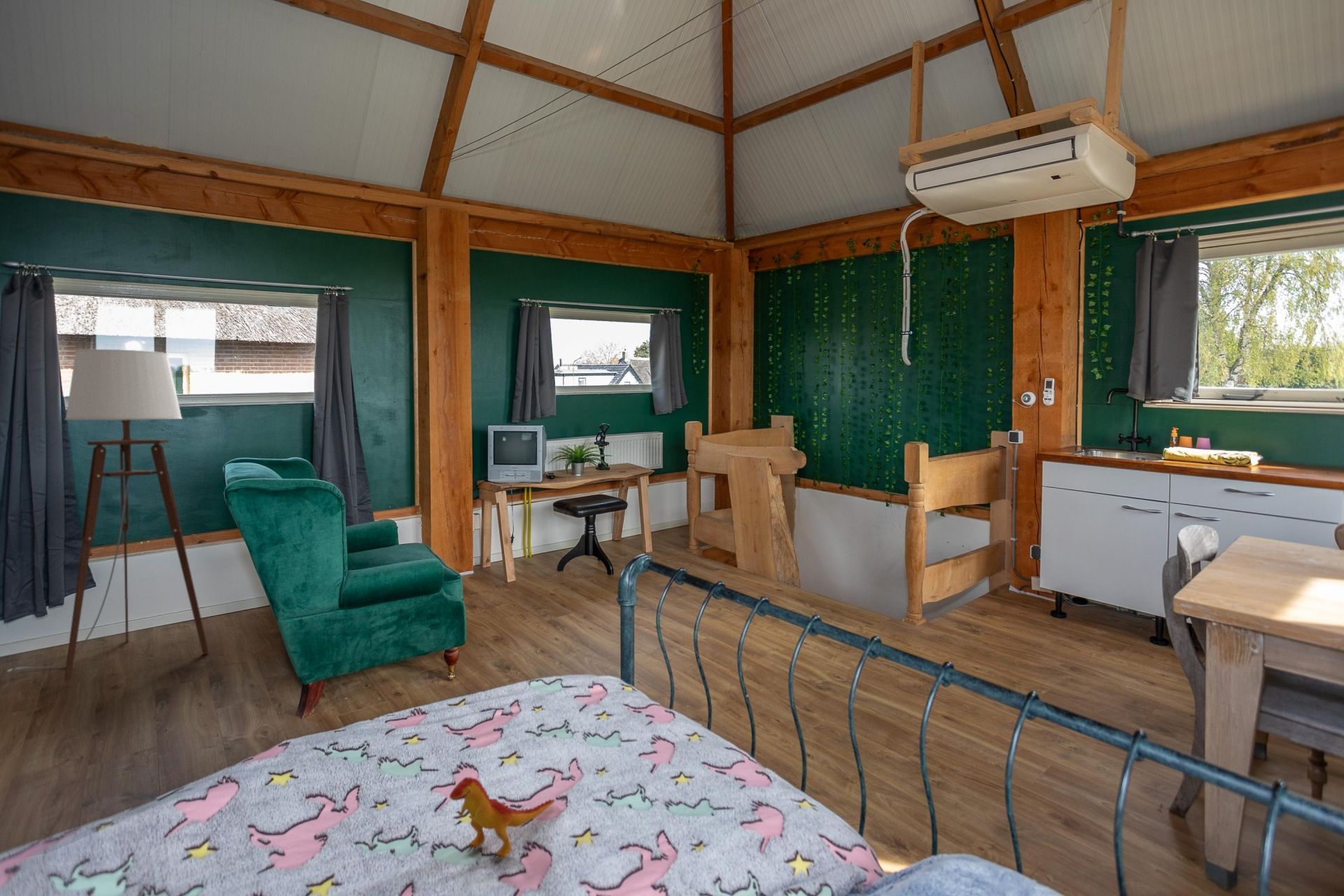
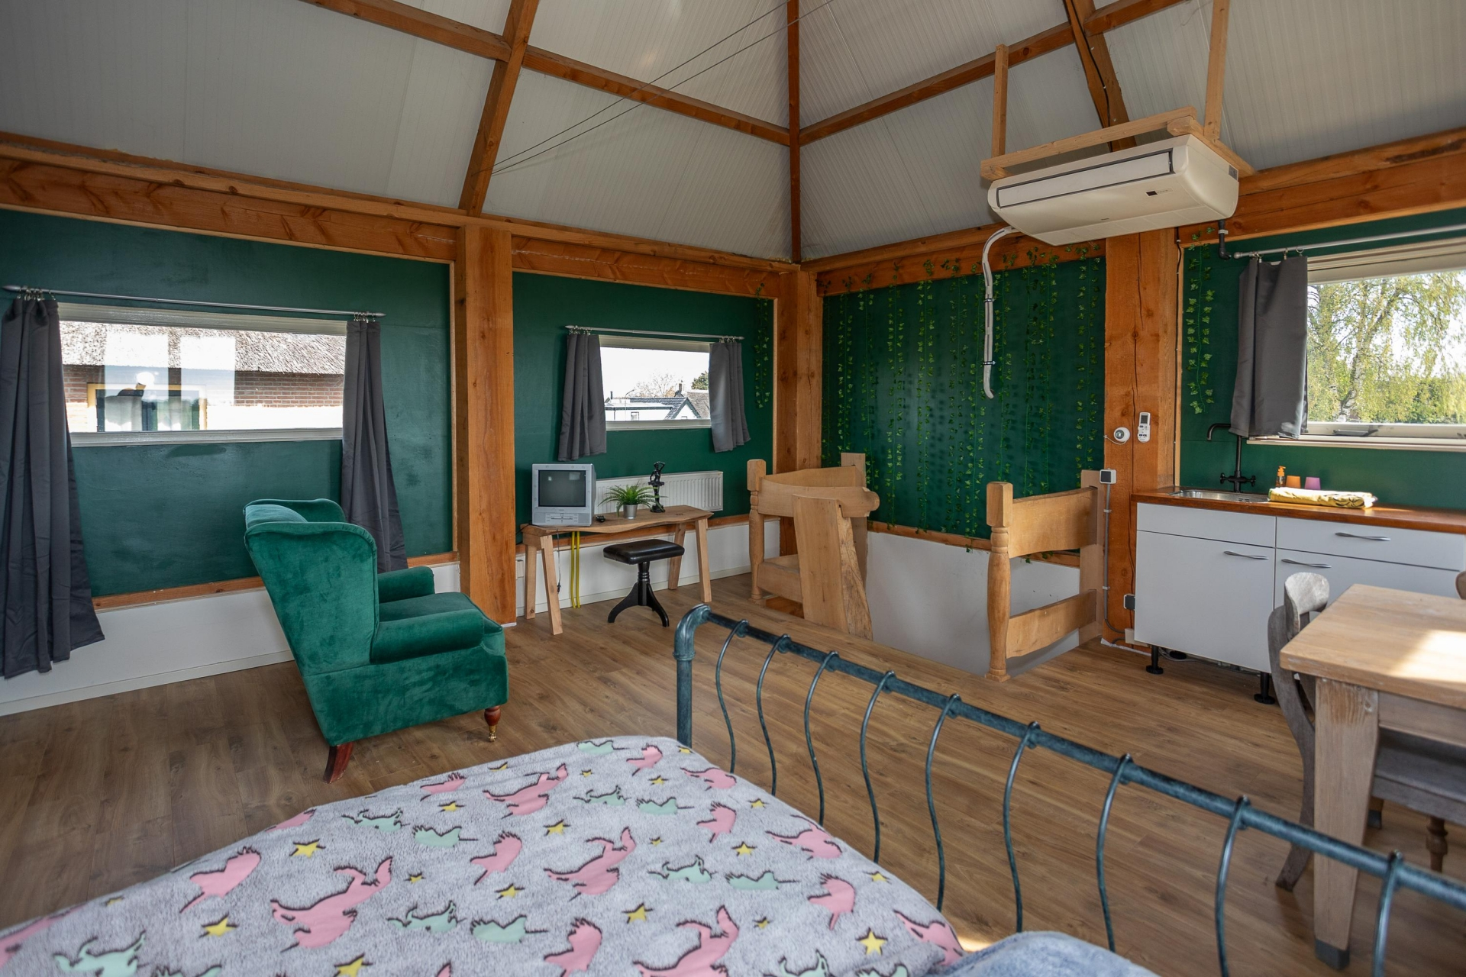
- toy dinosaur [449,776,555,865]
- floor lamp [7,349,209,682]
